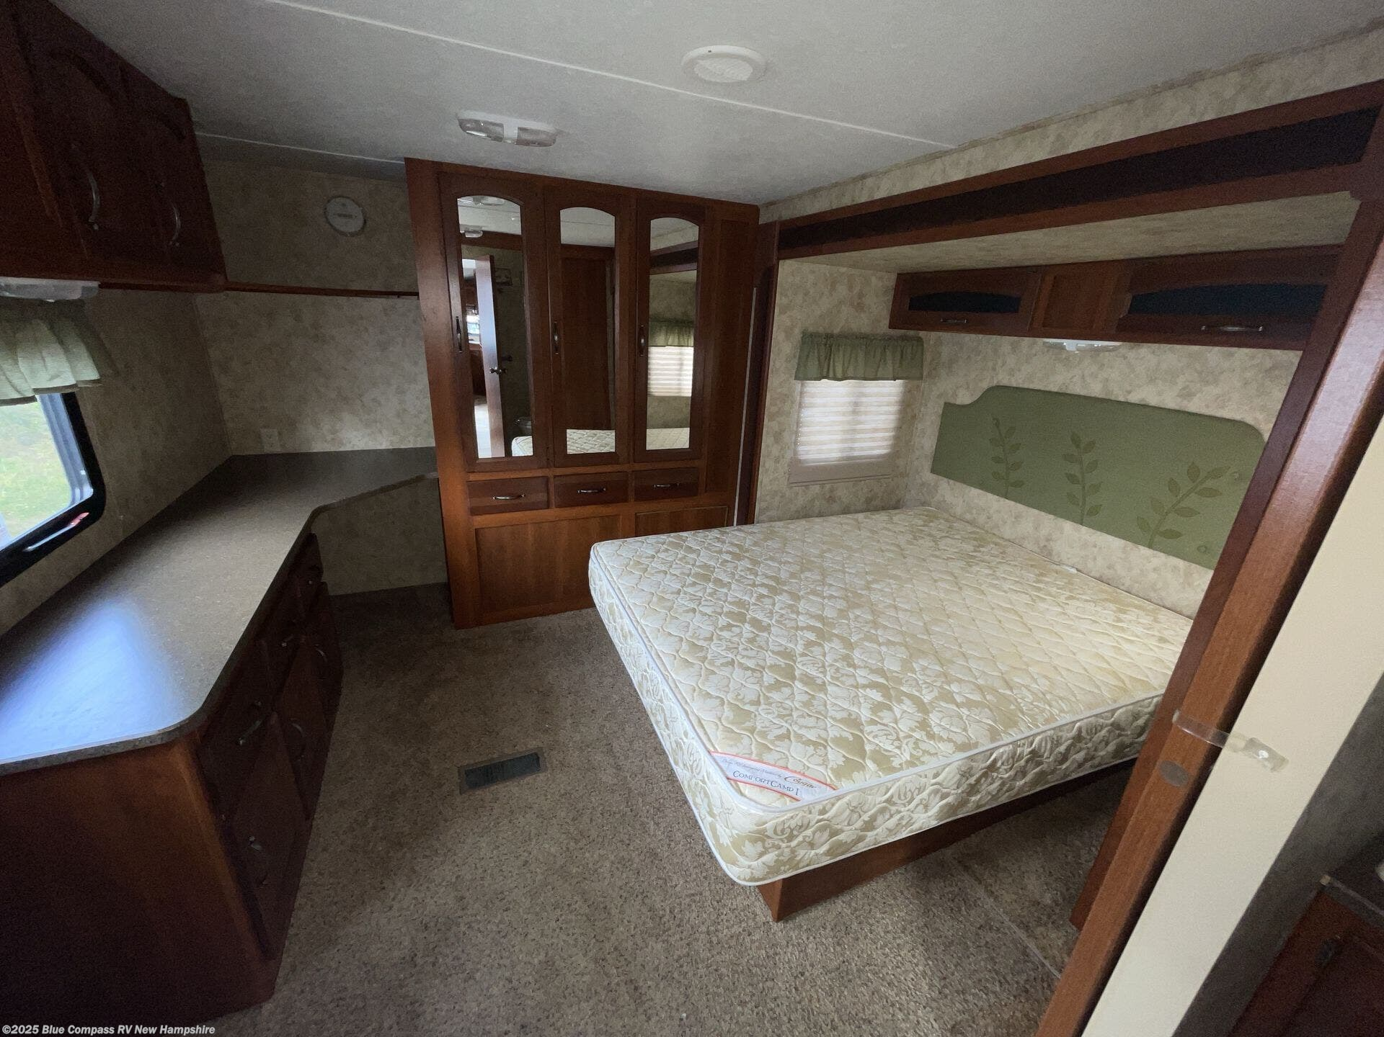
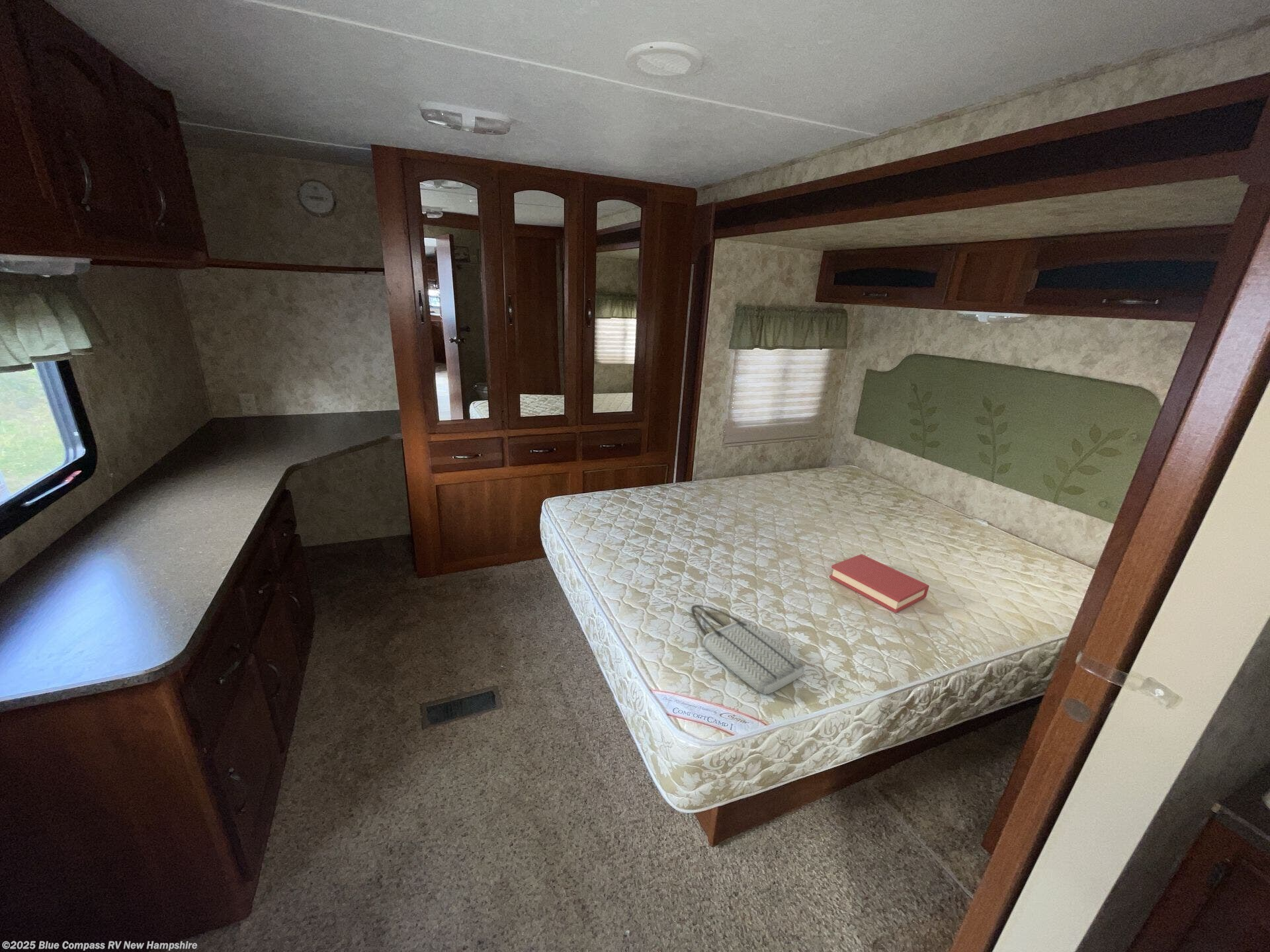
+ tote bag [691,604,805,695]
+ hardback book [829,553,930,614]
